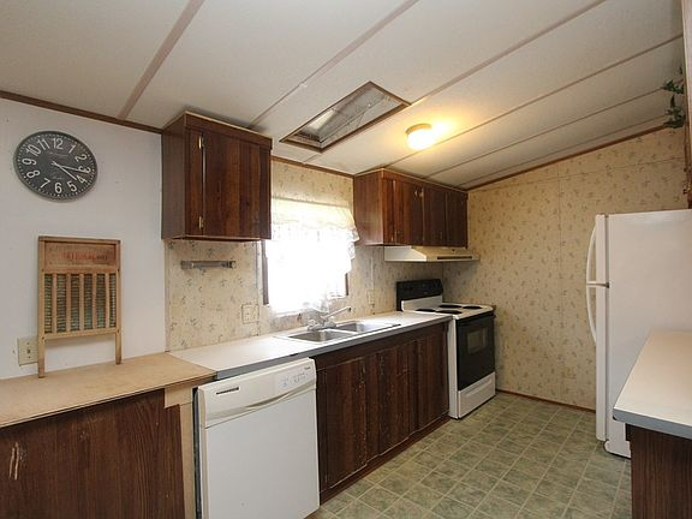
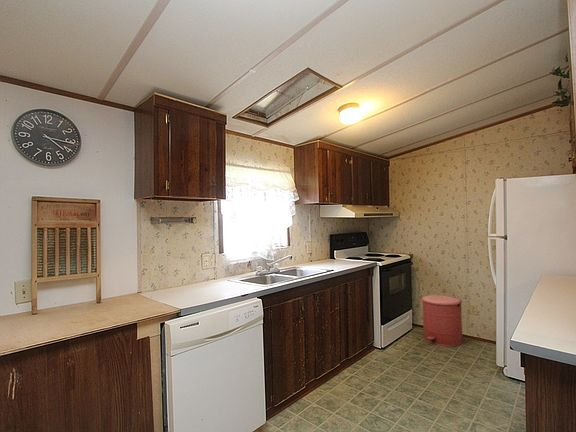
+ trash can [420,294,464,347]
